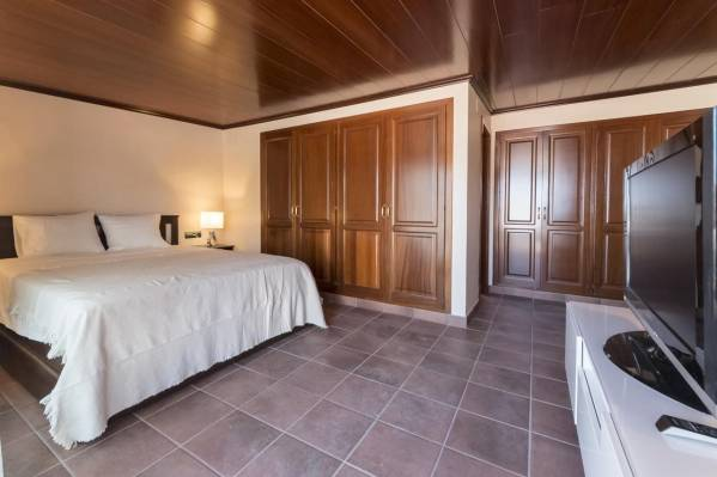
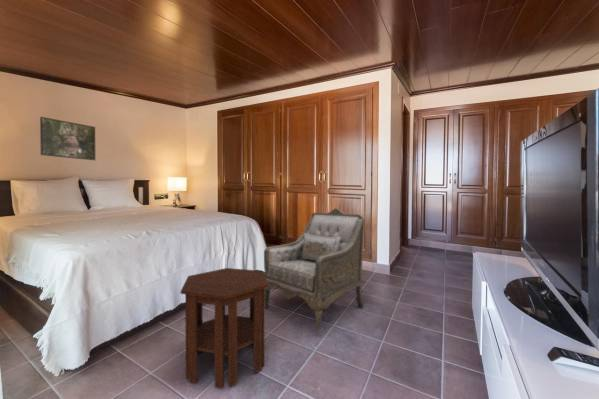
+ side table [180,267,268,390]
+ armchair [263,207,365,333]
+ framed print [39,116,96,161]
